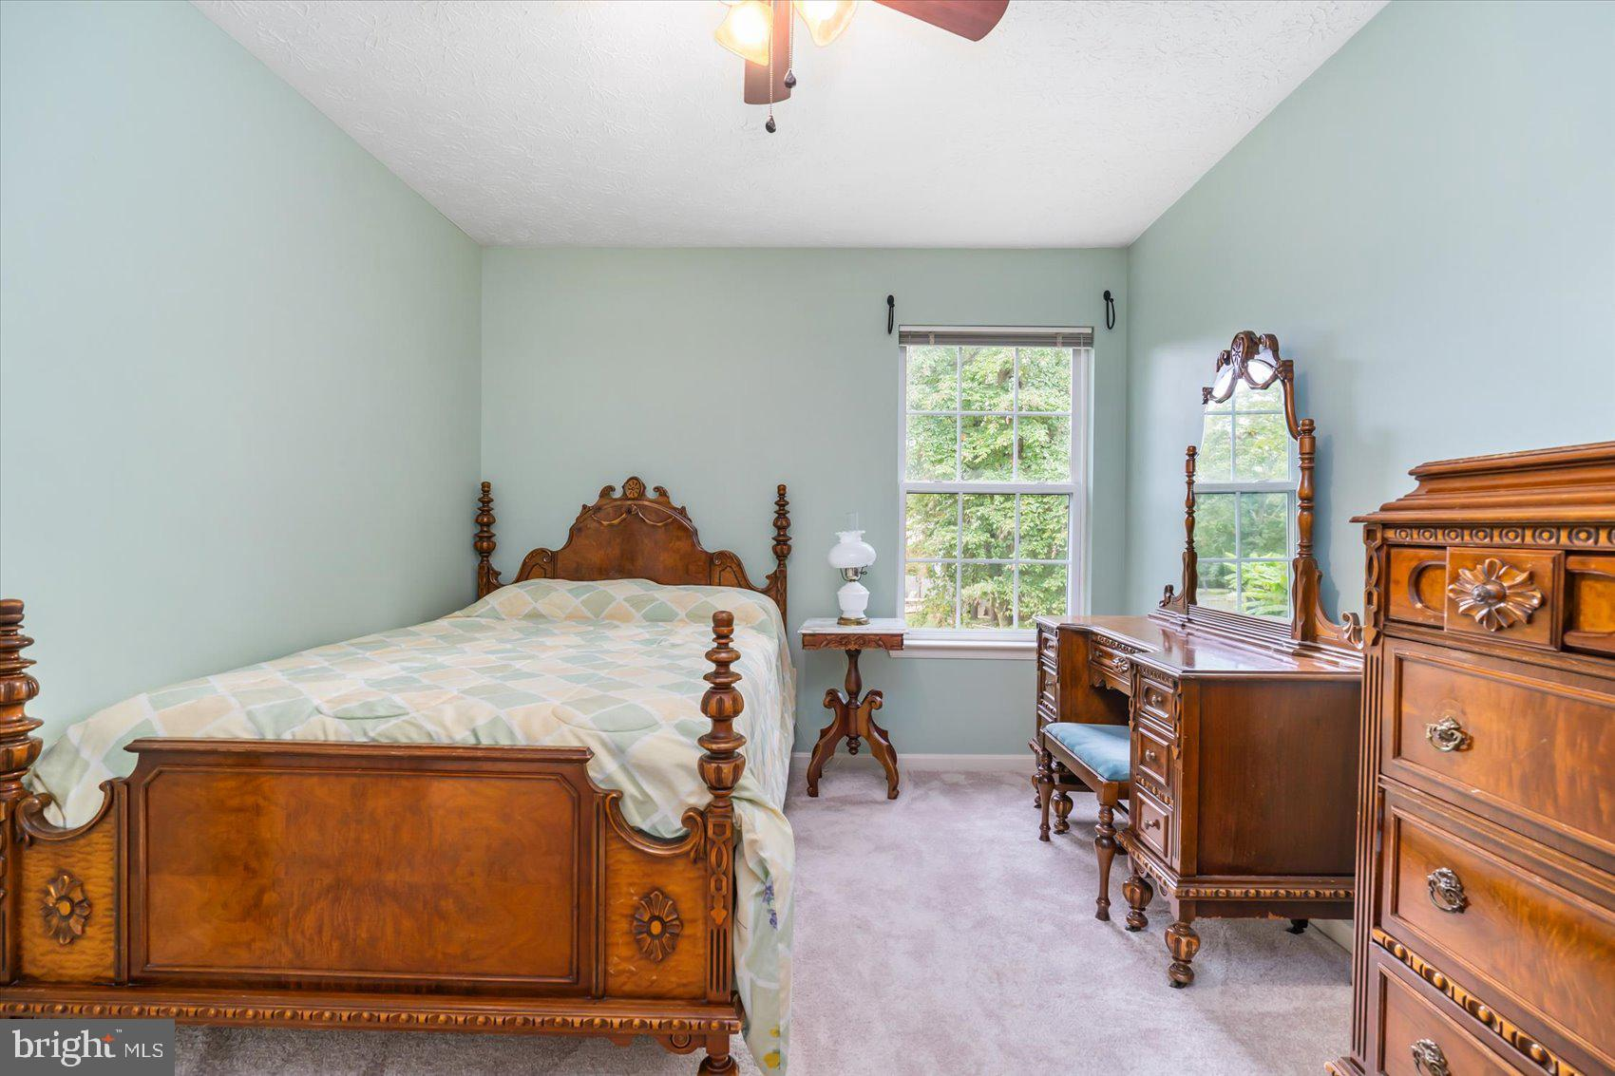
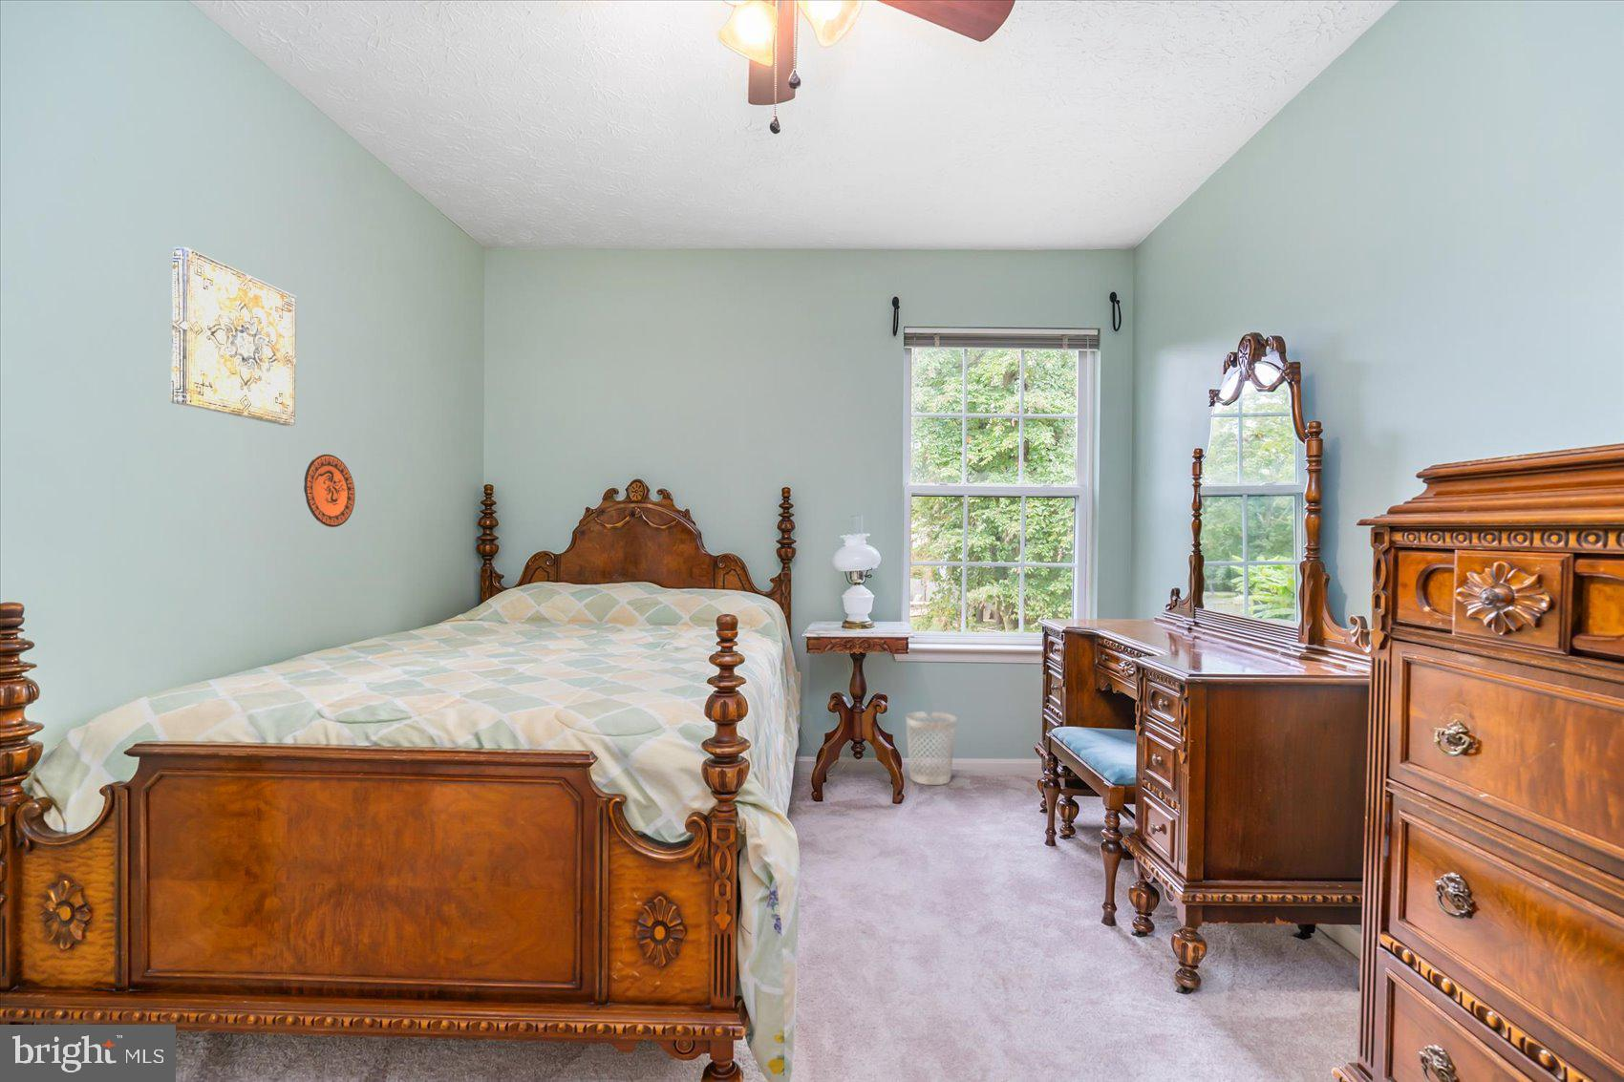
+ decorative plate [303,454,356,528]
+ wastebasket [904,710,957,786]
+ wall art [170,246,297,426]
